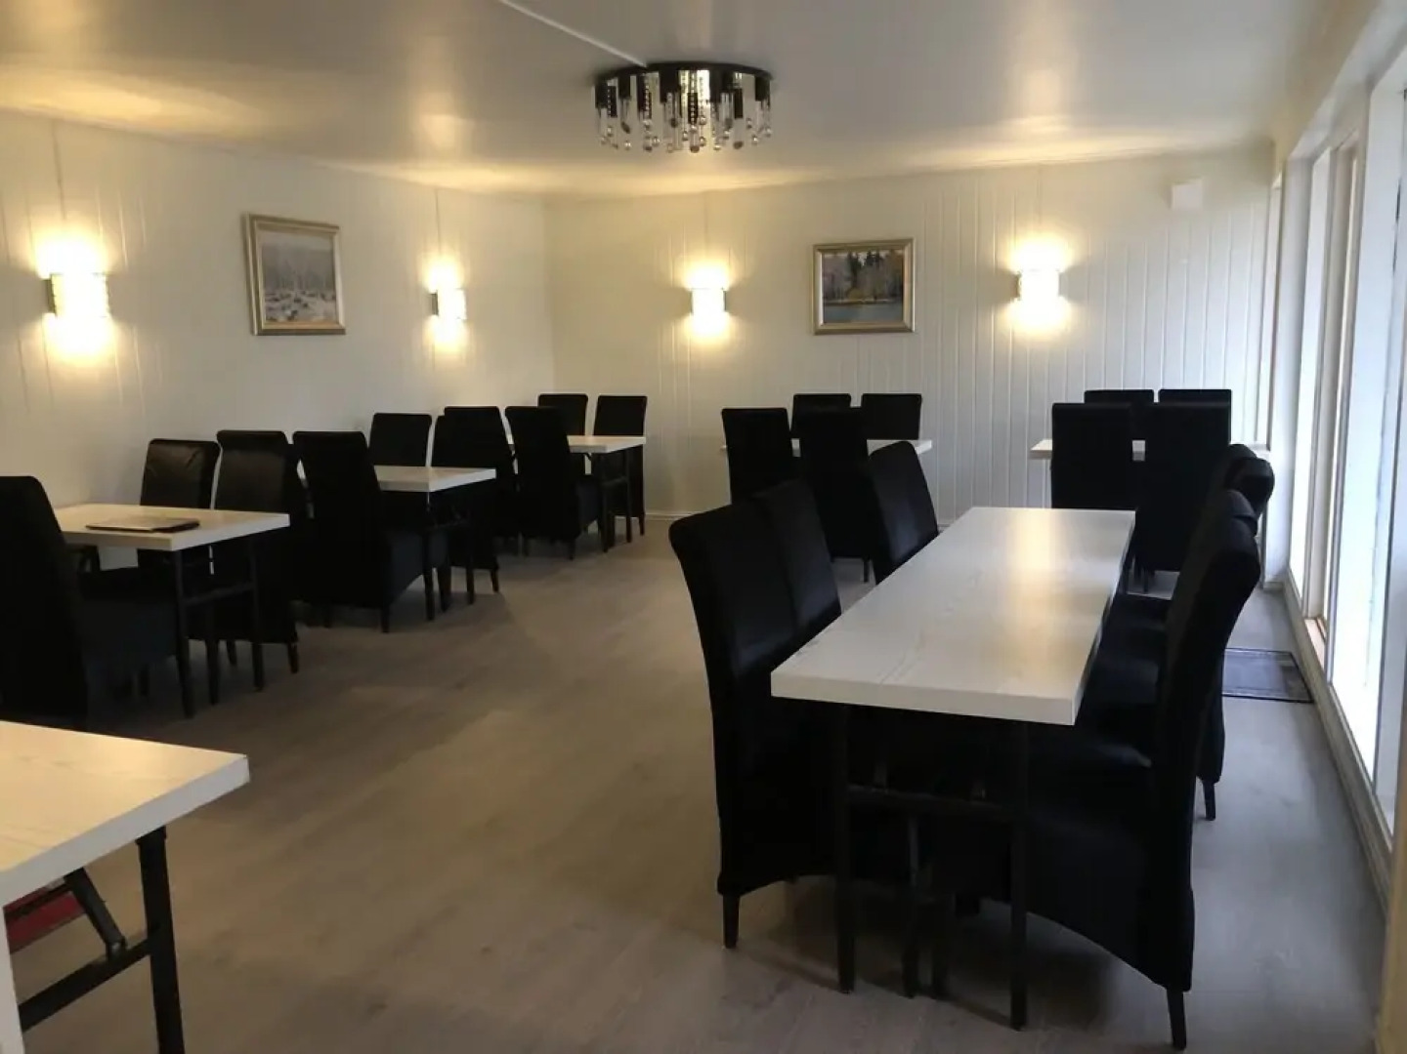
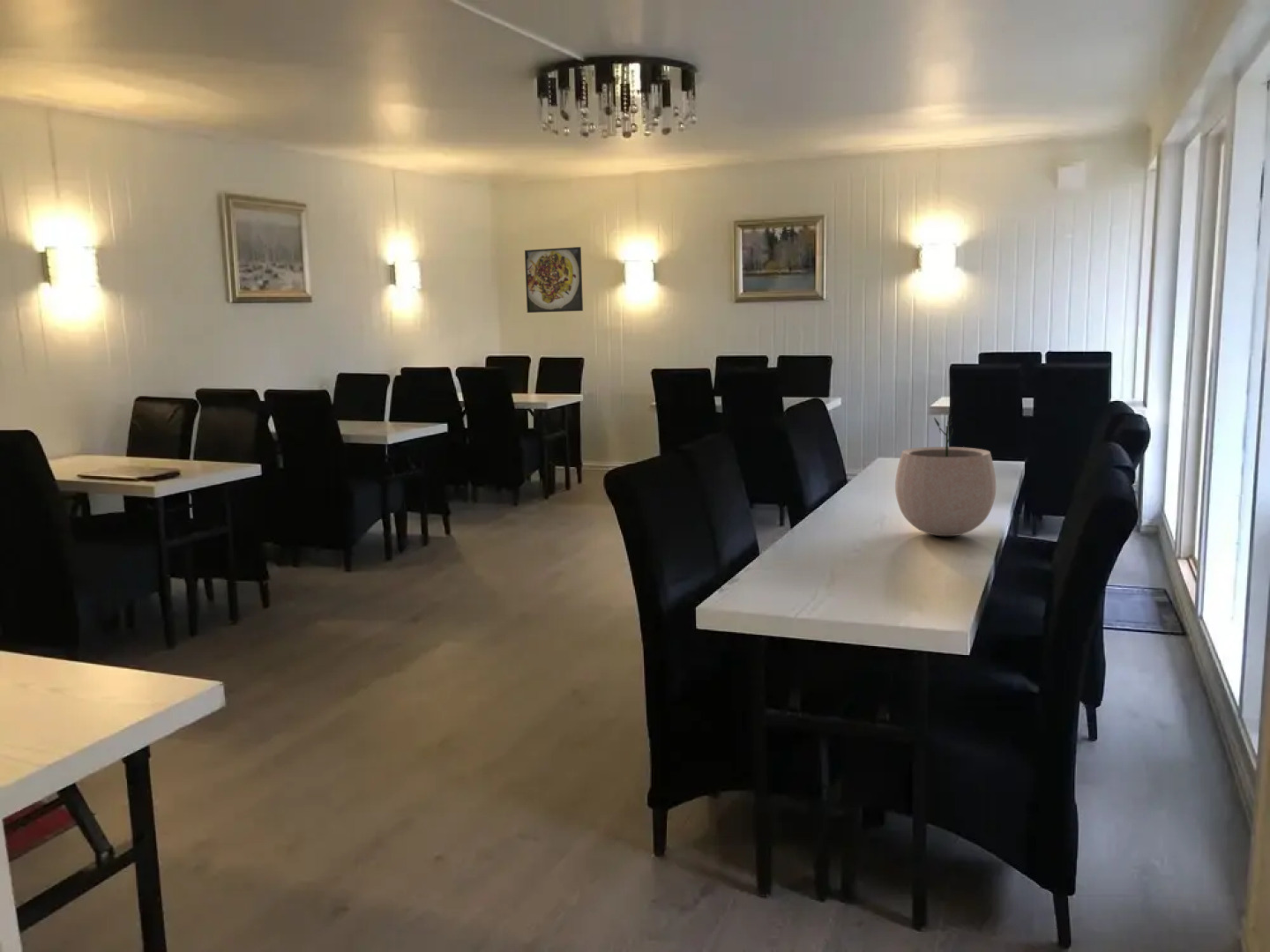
+ plant pot [894,415,997,537]
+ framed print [524,246,584,314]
